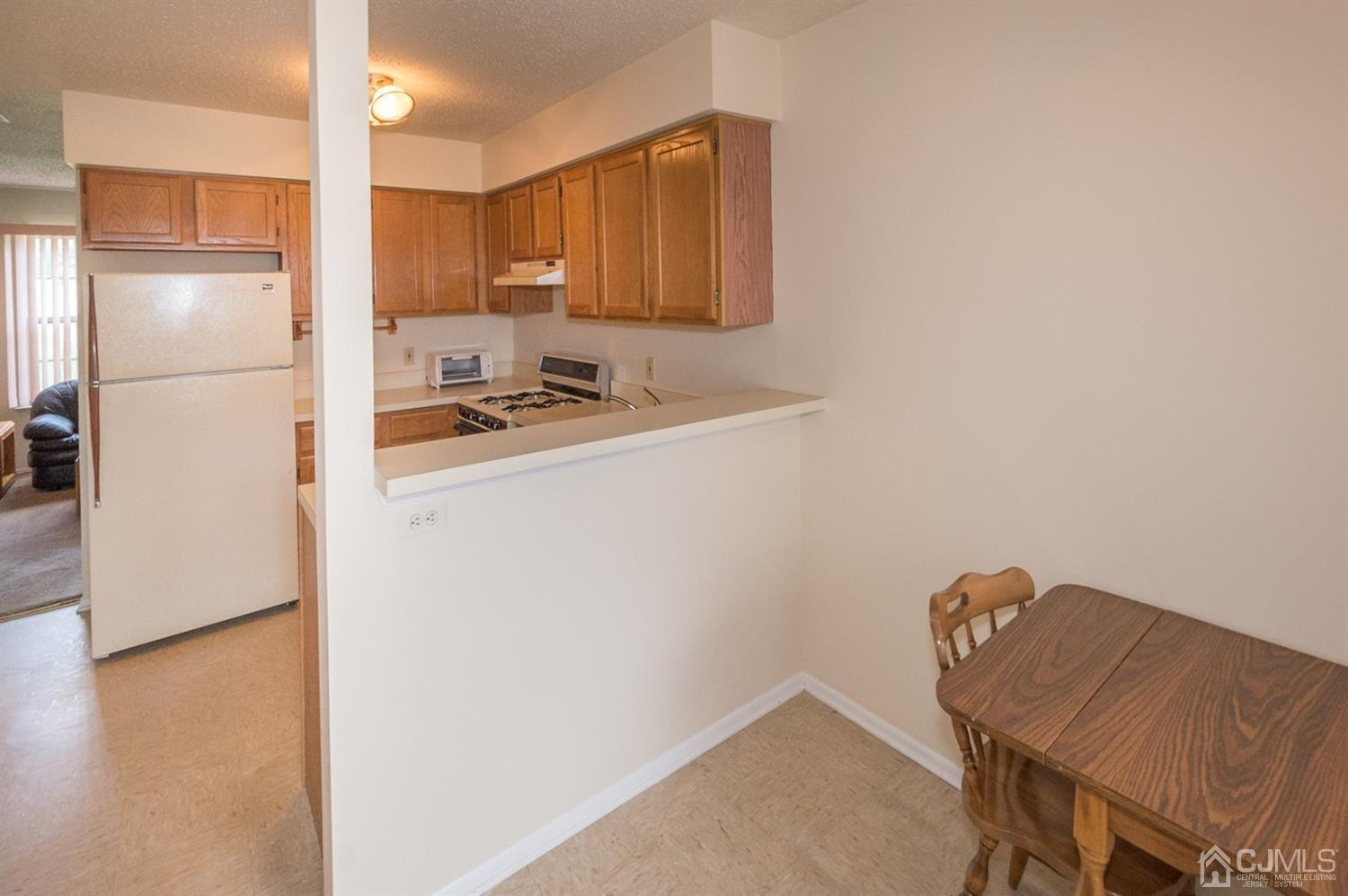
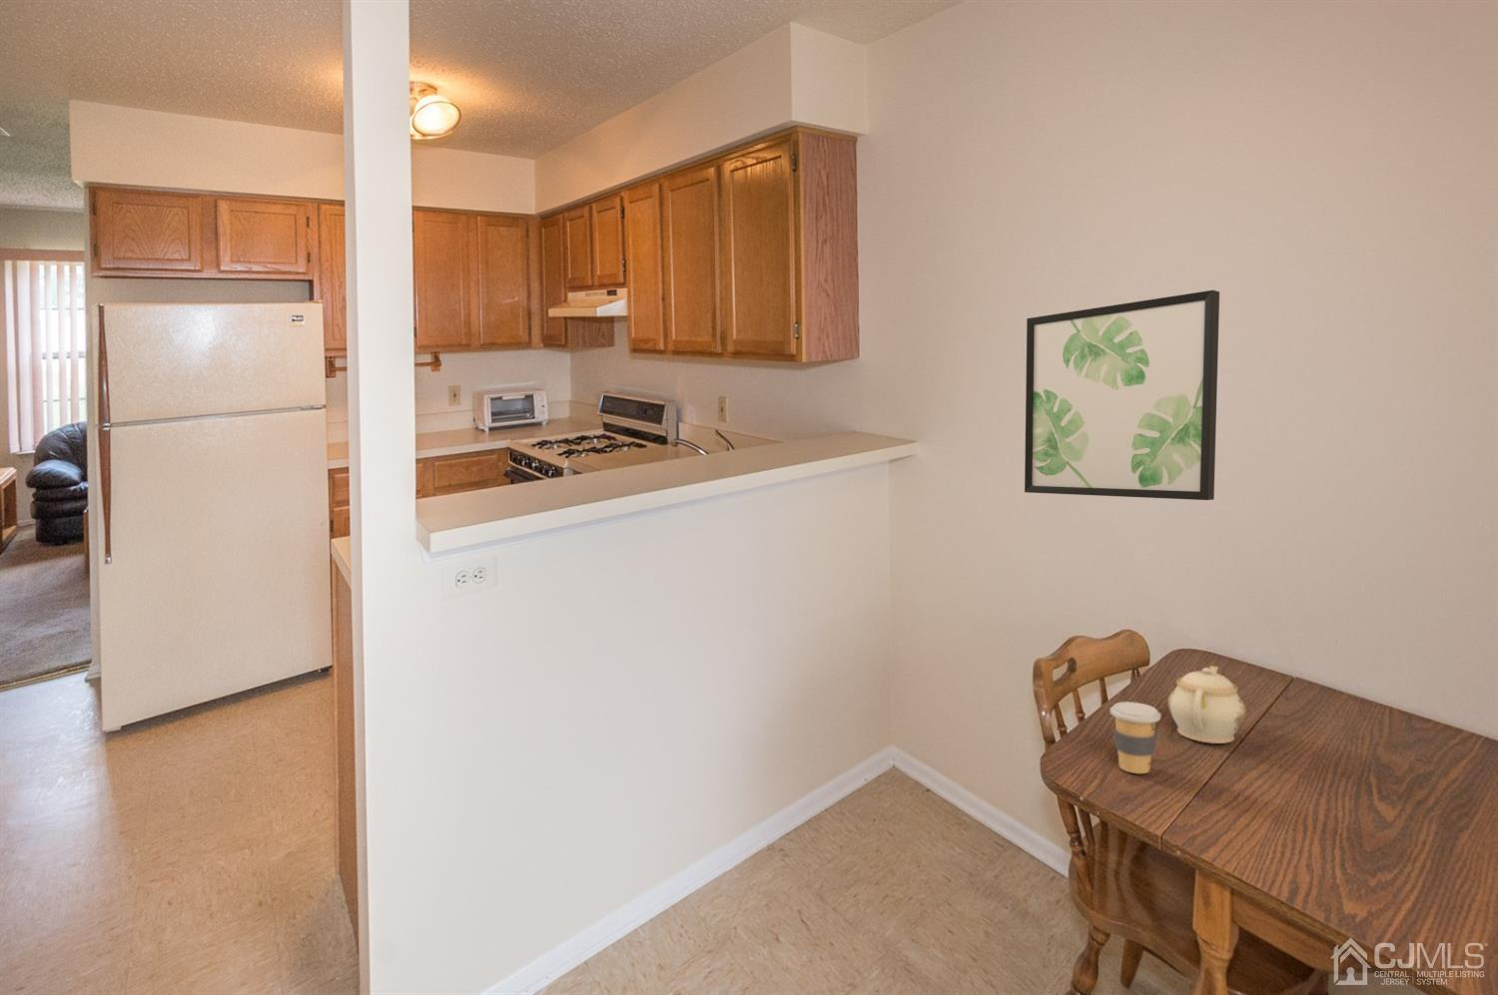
+ teapot [1167,665,1247,744]
+ wall art [1023,290,1220,501]
+ coffee cup [1109,701,1162,774]
